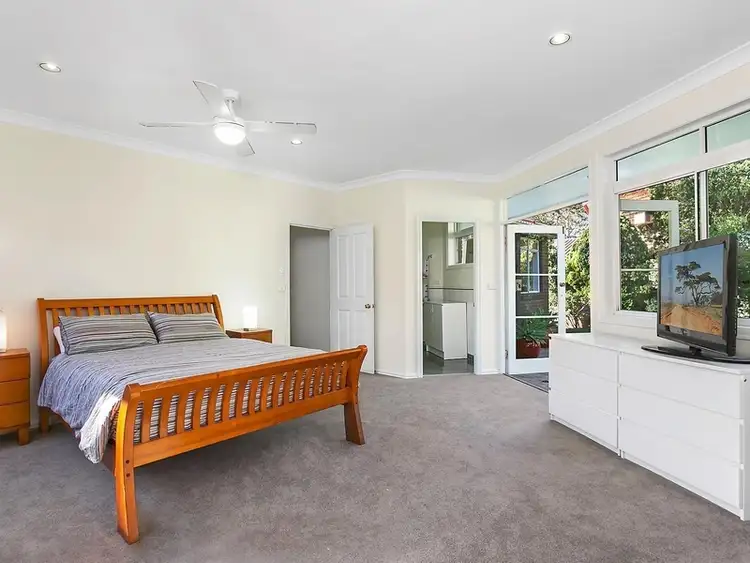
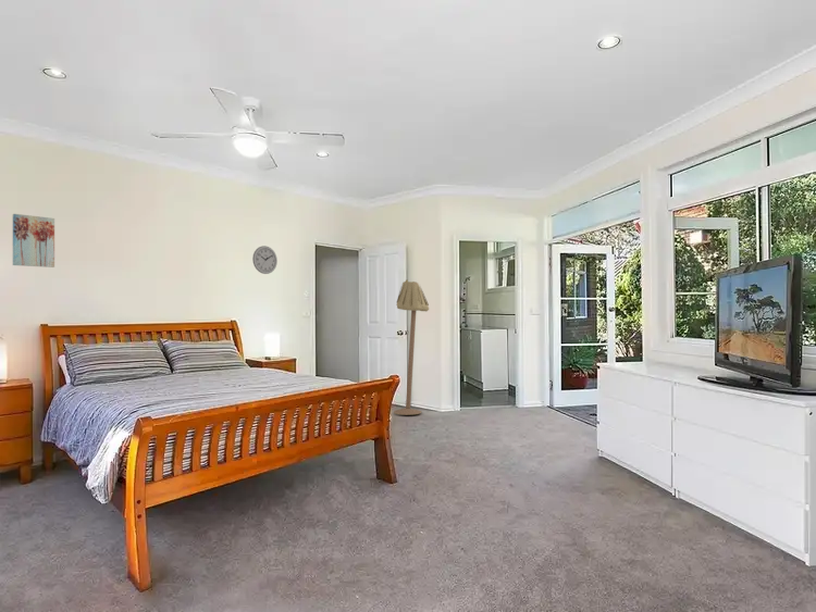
+ floor lamp [393,278,430,416]
+ wall art [12,213,55,268]
+ wall clock [251,245,279,275]
